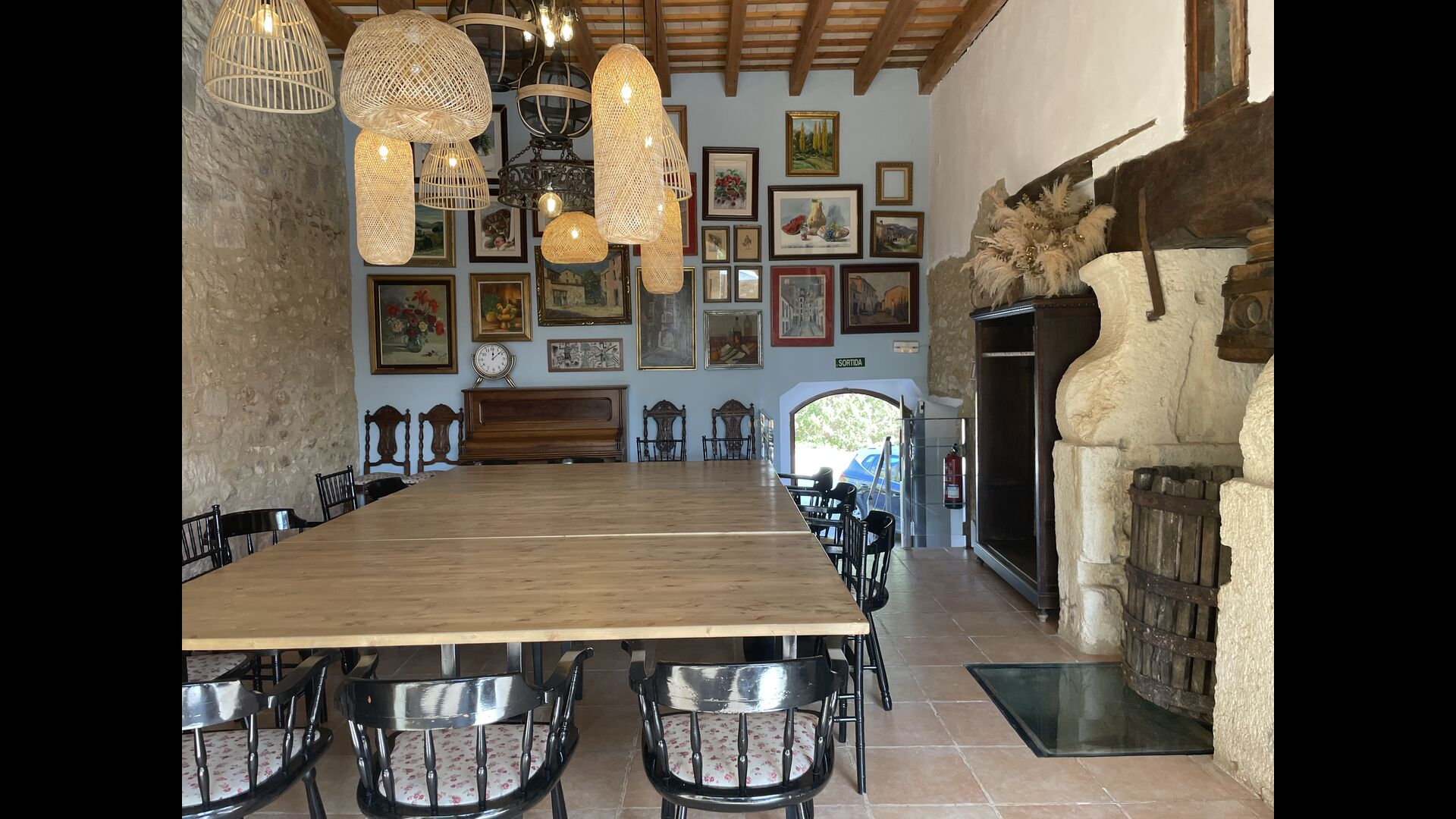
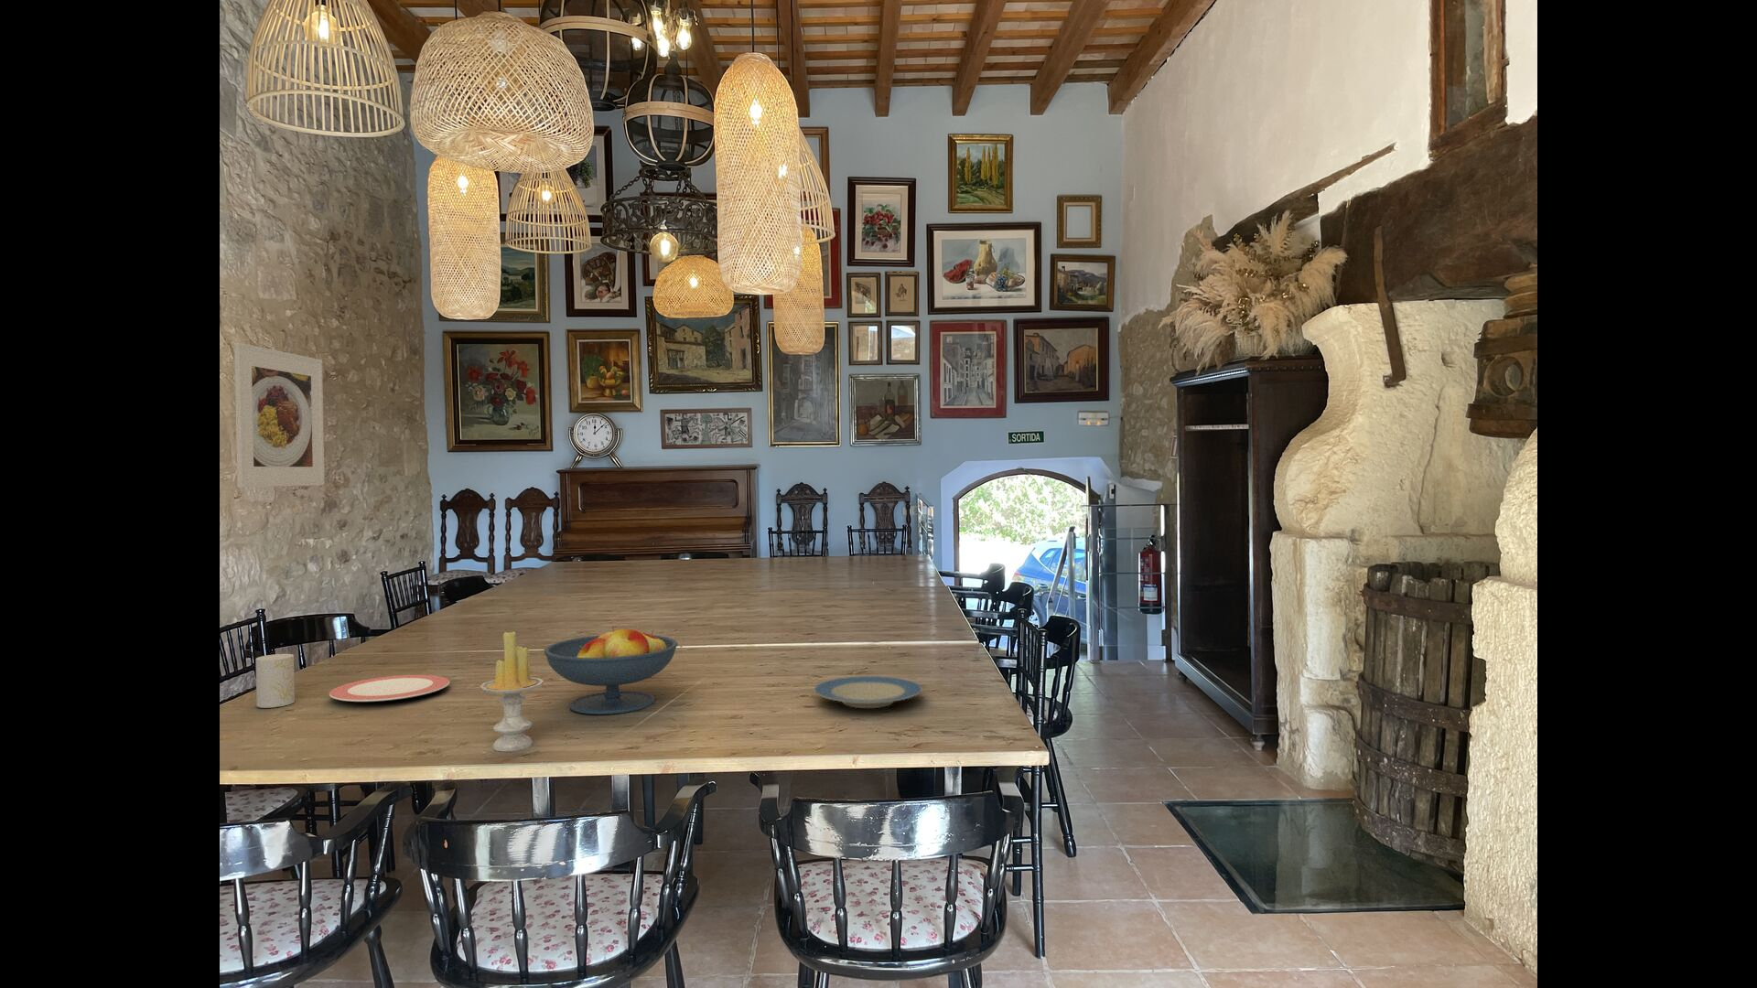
+ plate [328,674,450,702]
+ fruit bowl [543,625,679,715]
+ candle [479,631,544,753]
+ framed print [233,341,325,489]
+ cup [255,653,296,709]
+ plate [812,676,923,709]
